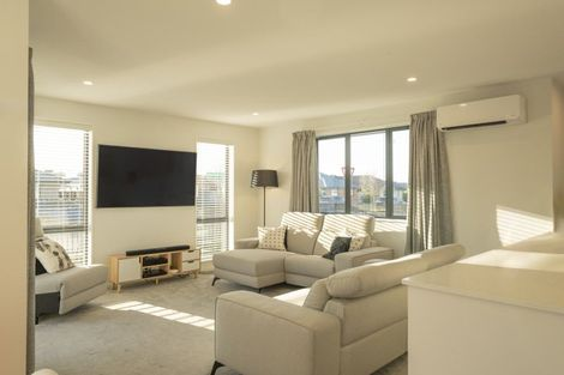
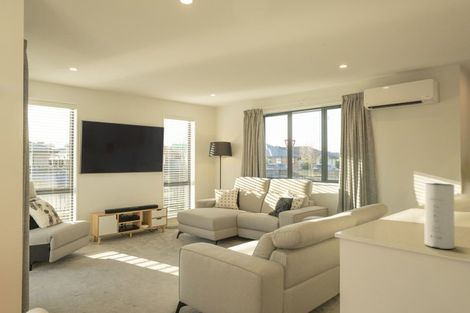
+ speaker [424,182,455,250]
